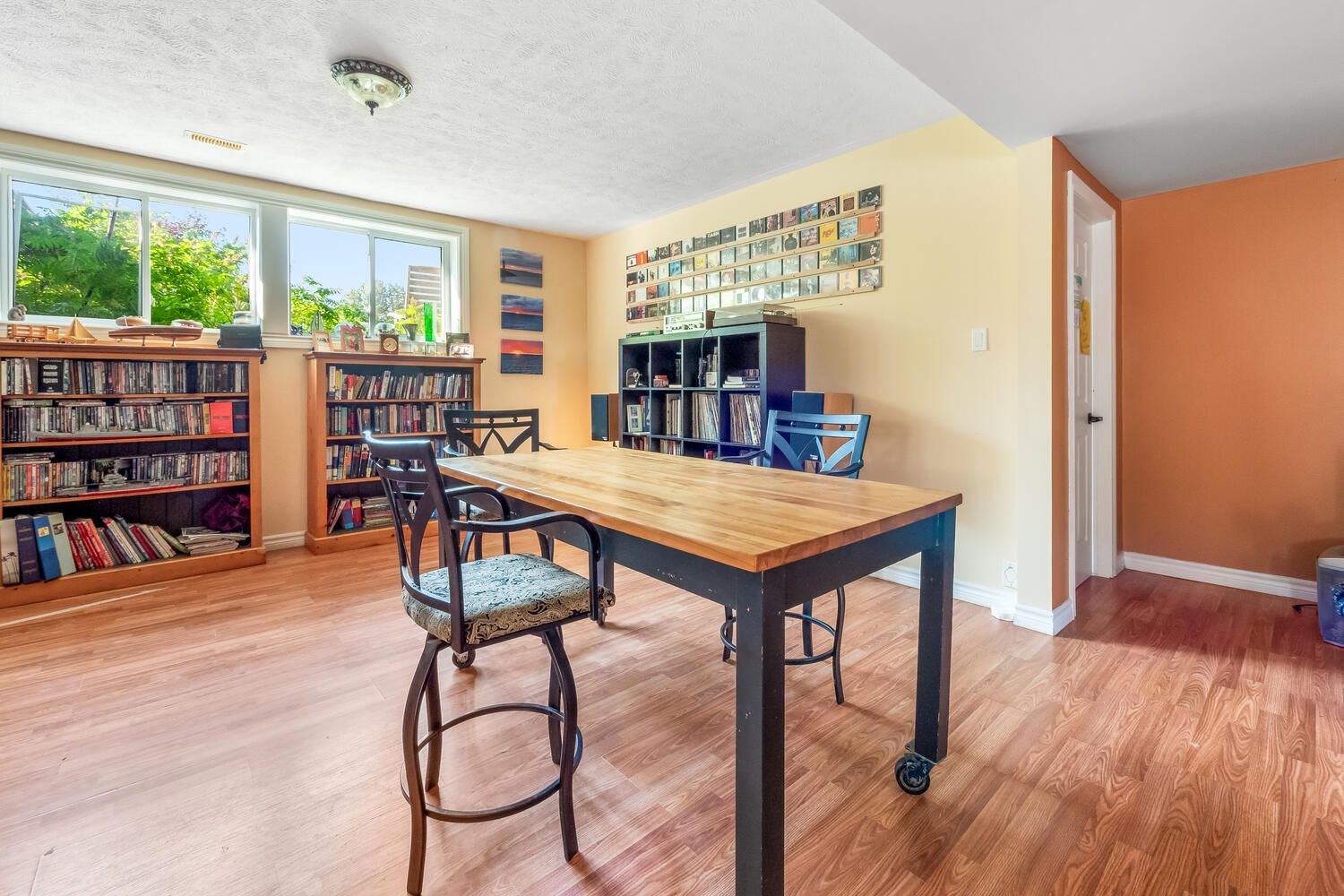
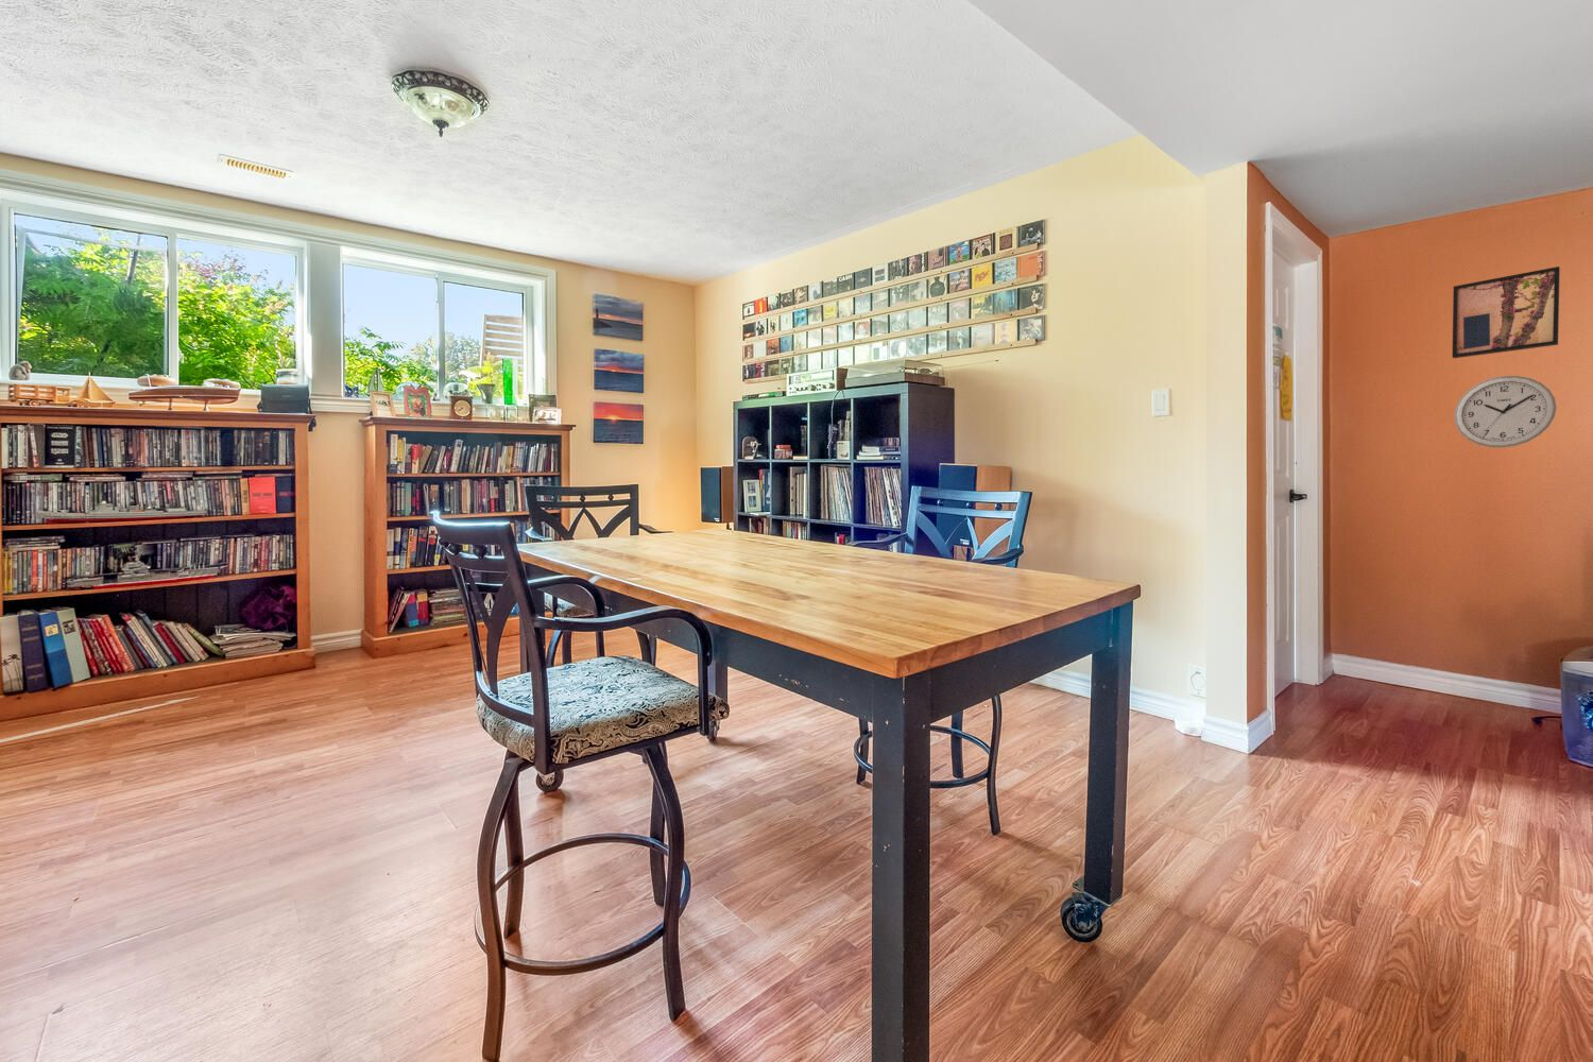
+ wall art [1452,266,1561,359]
+ wall clock [1453,375,1557,448]
